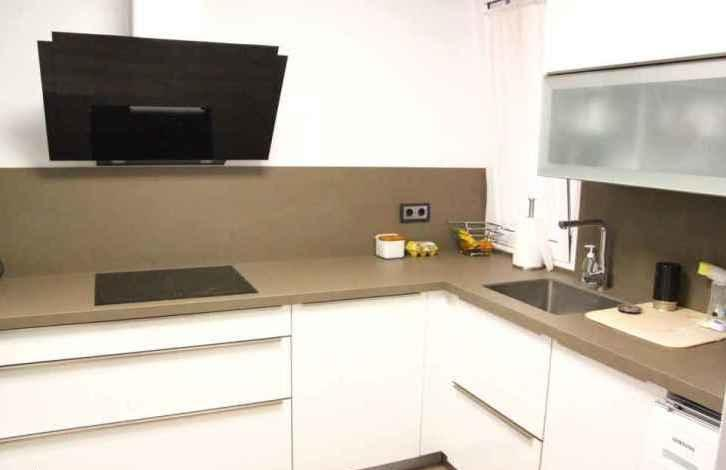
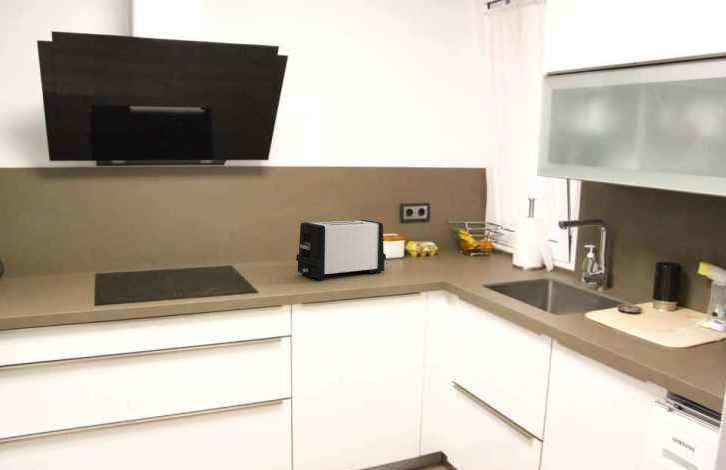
+ toaster [295,219,387,281]
